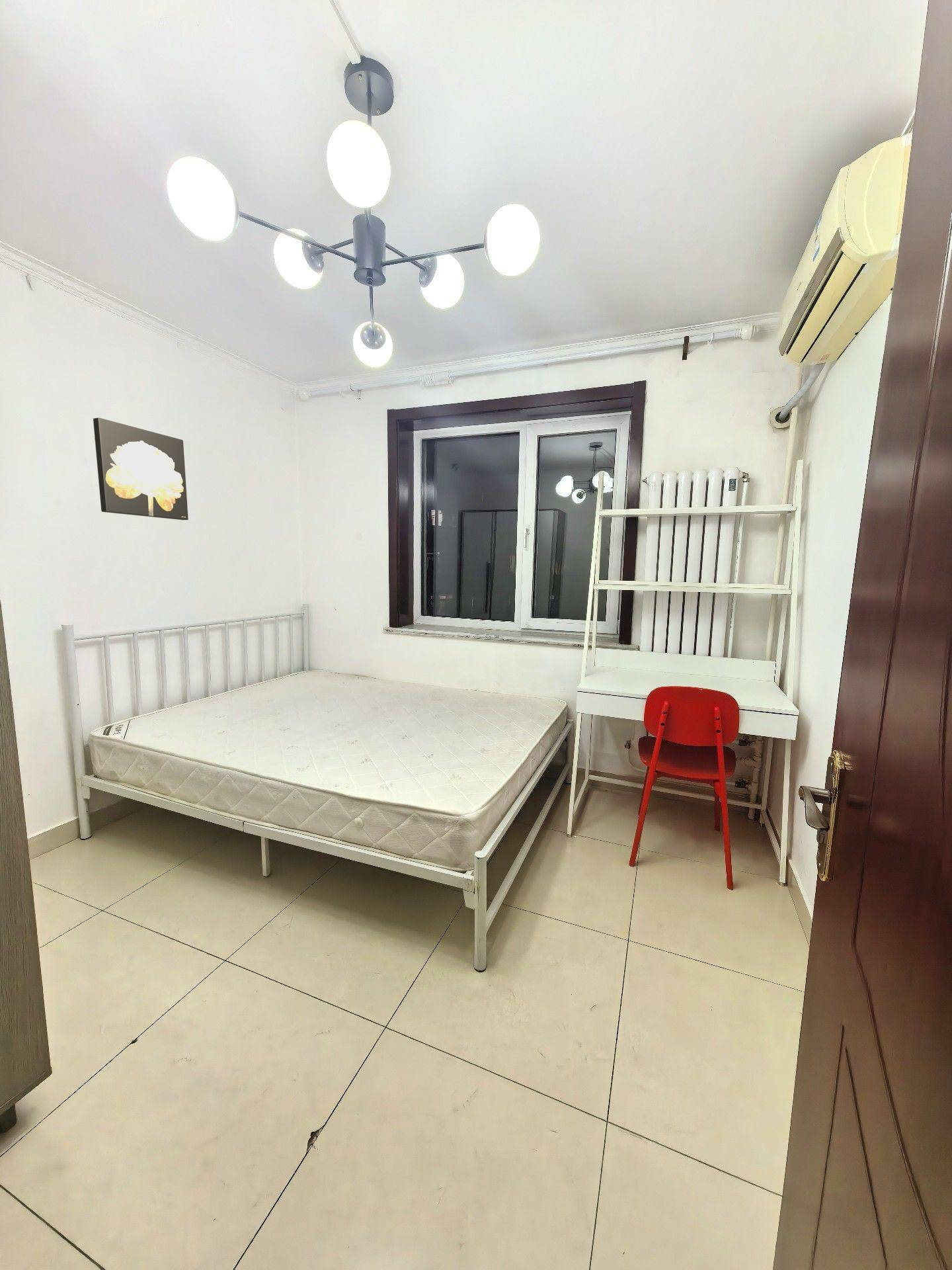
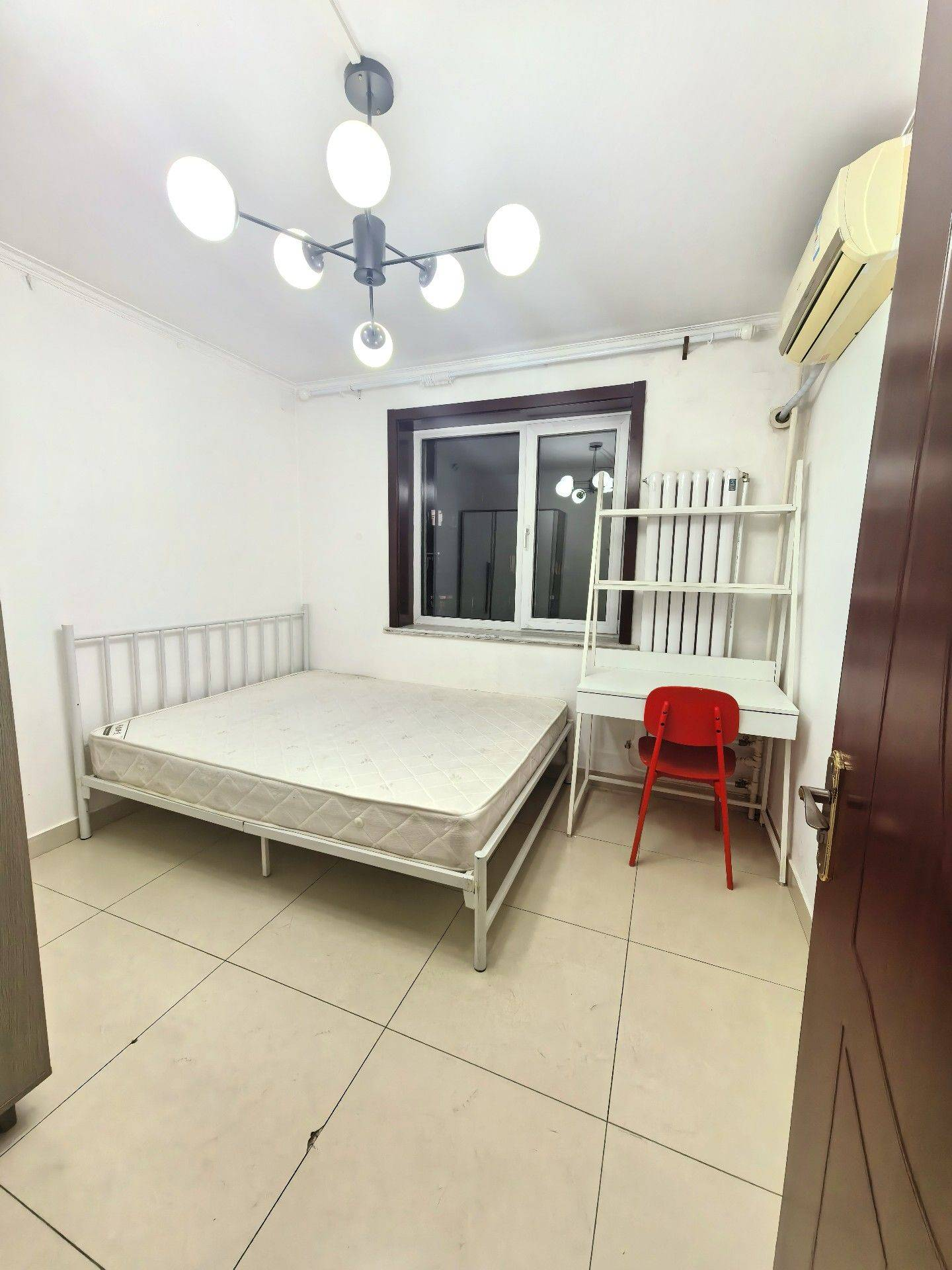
- wall art [93,417,189,521]
